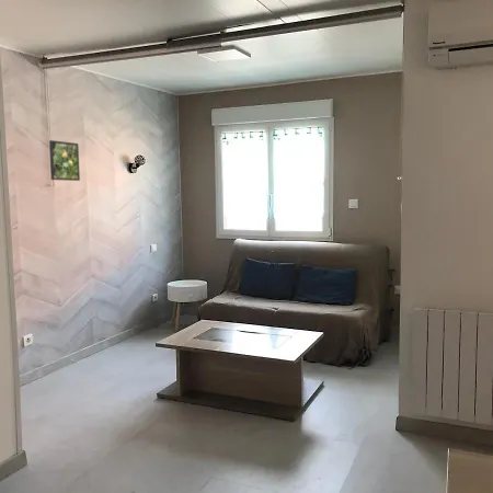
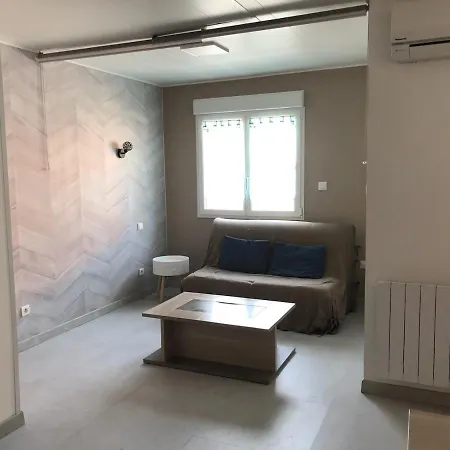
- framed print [48,139,81,182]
